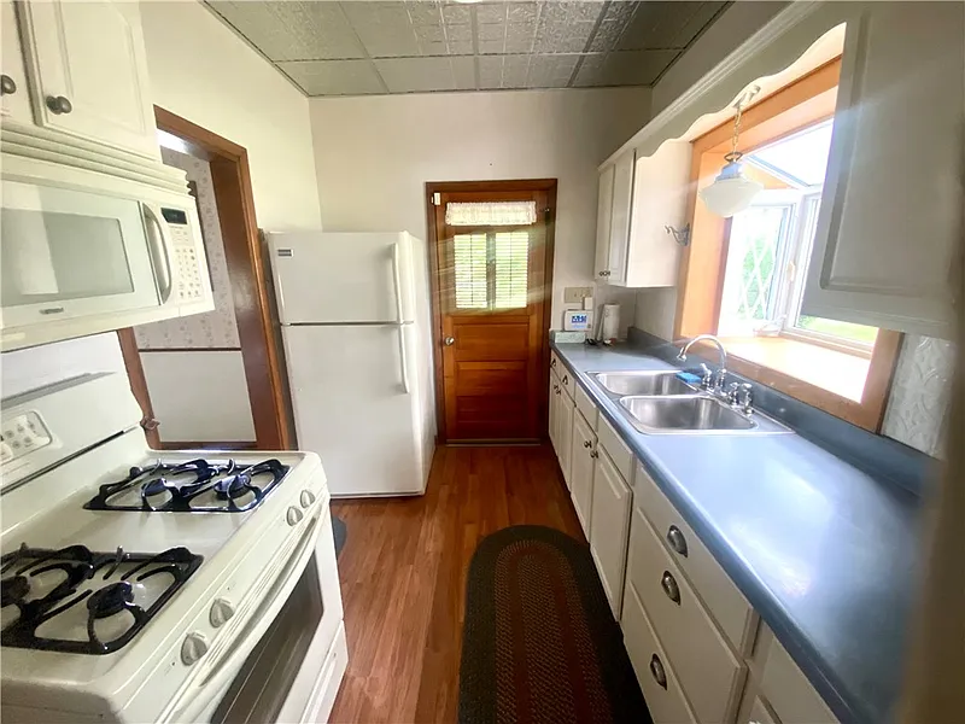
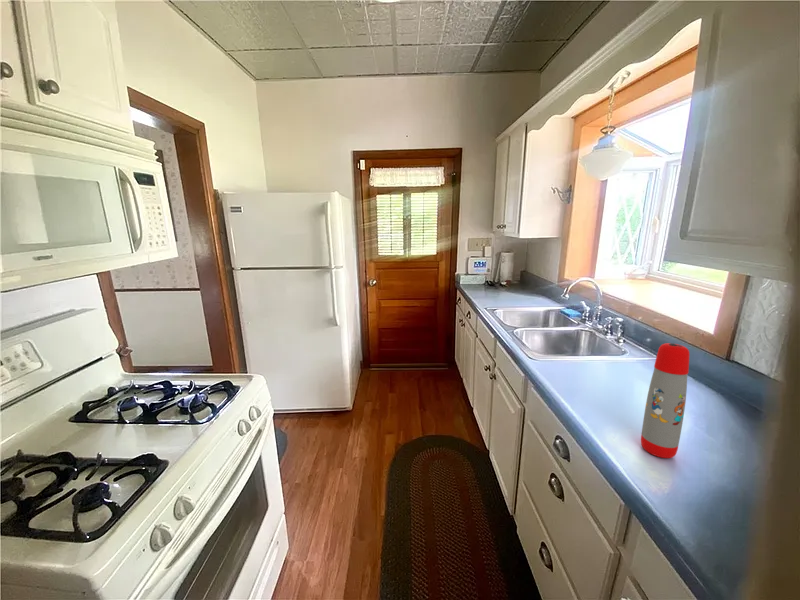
+ water bottle [640,342,691,459]
